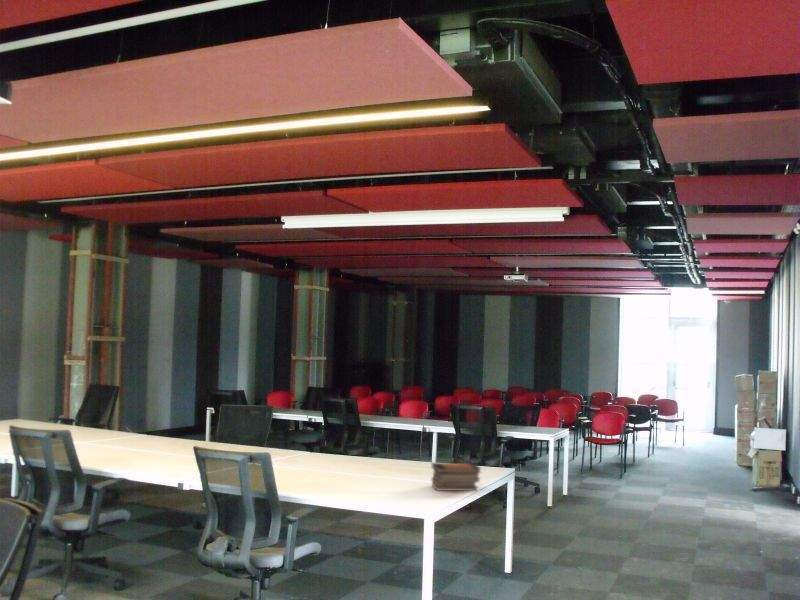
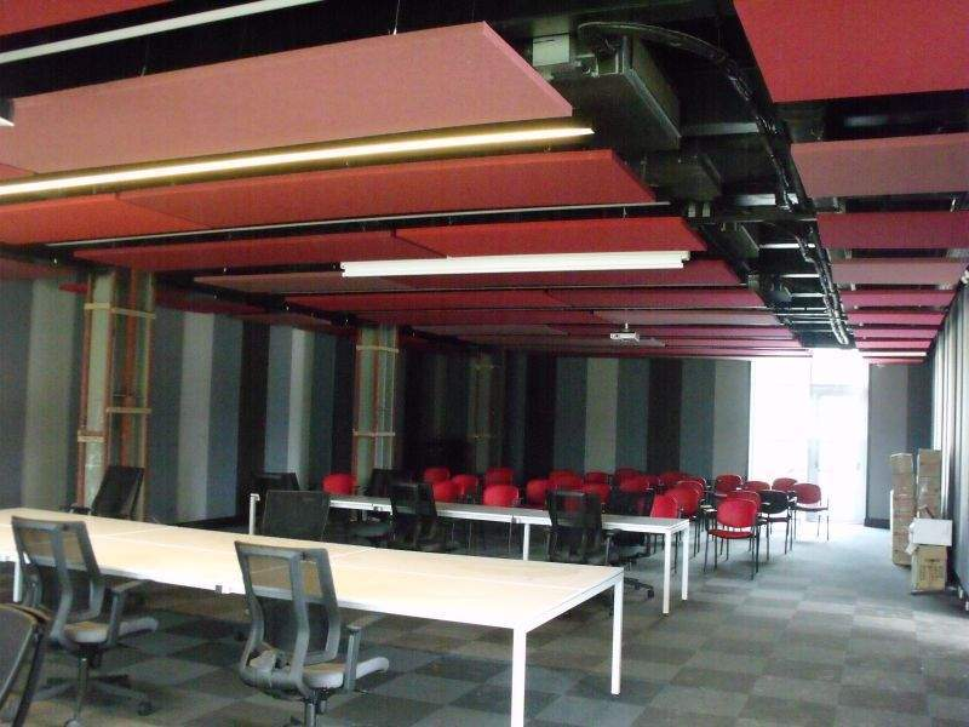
- book stack [431,462,483,492]
